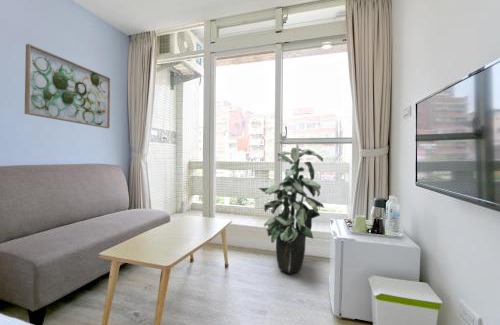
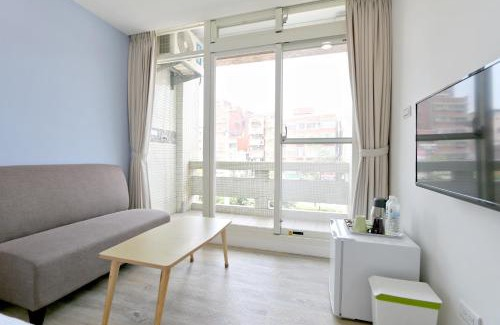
- indoor plant [258,139,325,274]
- wall art [24,43,111,129]
